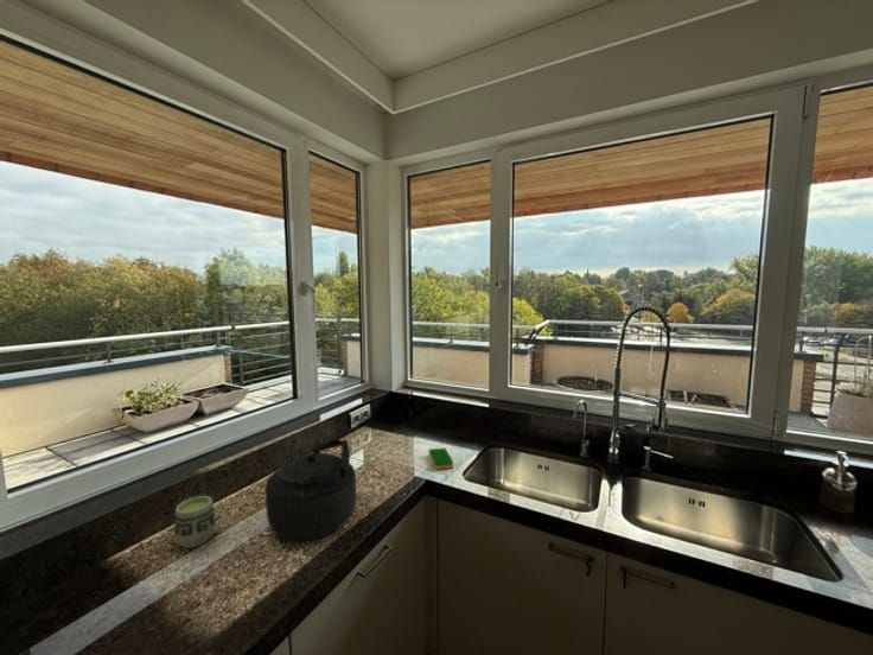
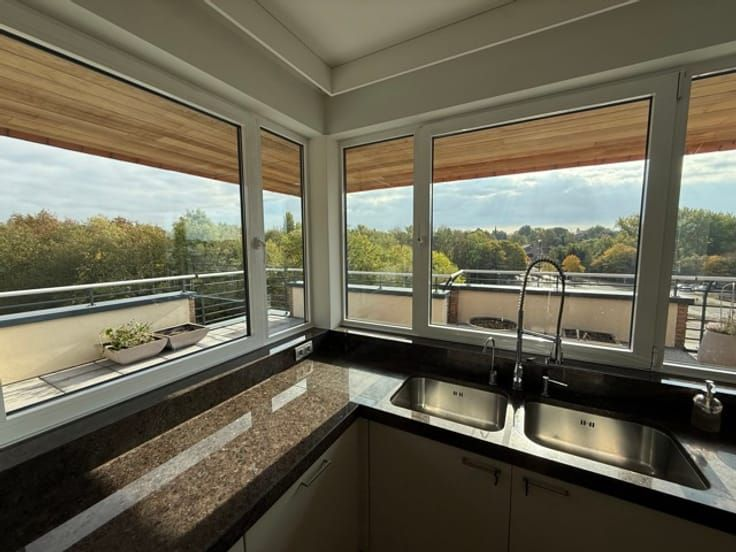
- dish sponge [428,447,454,471]
- kettle [265,438,357,541]
- cup [173,495,217,549]
